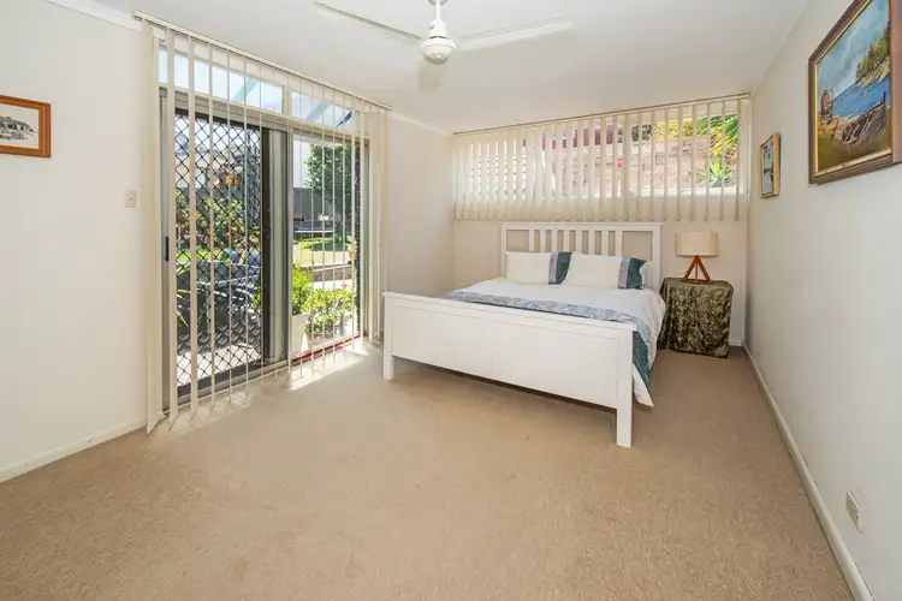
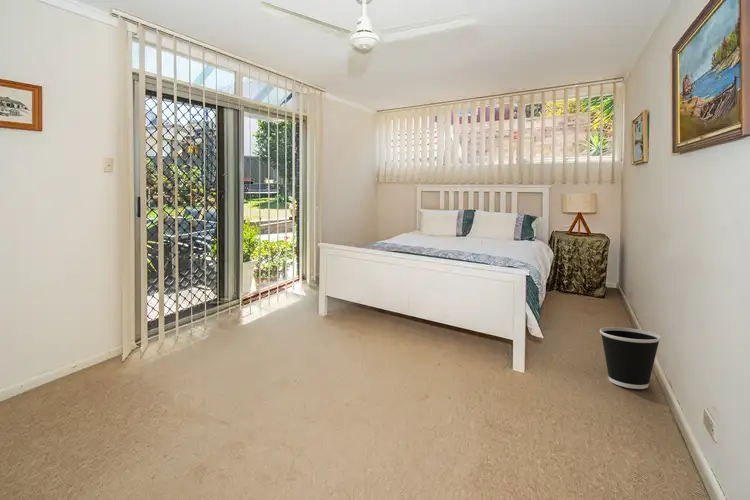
+ wastebasket [599,326,662,390]
